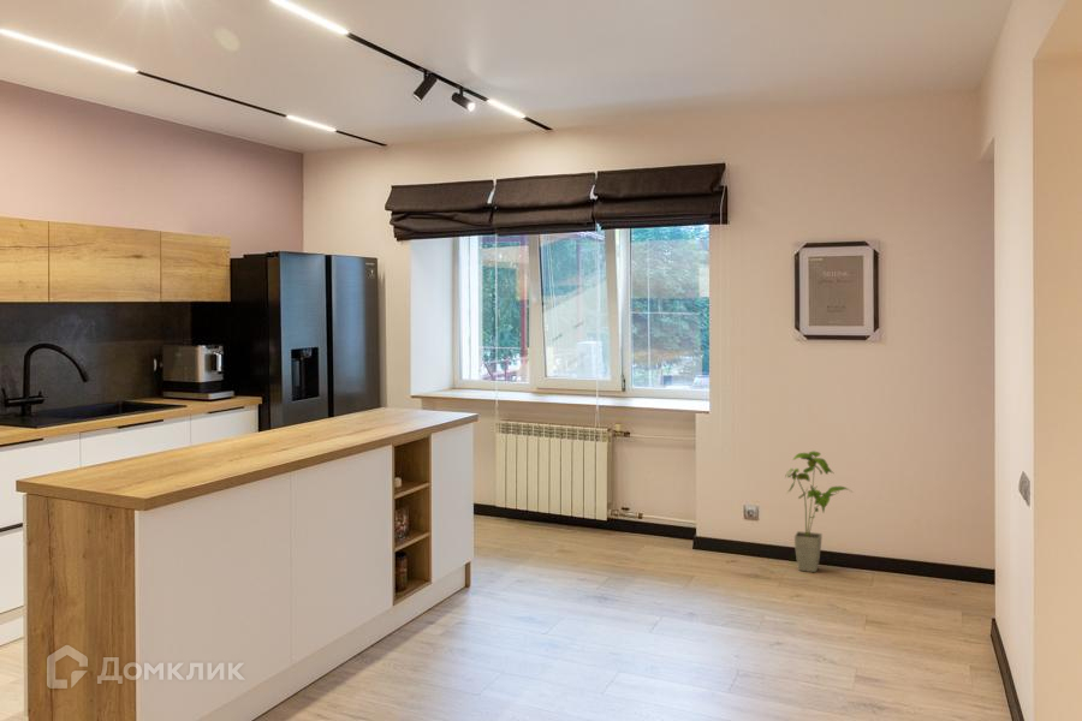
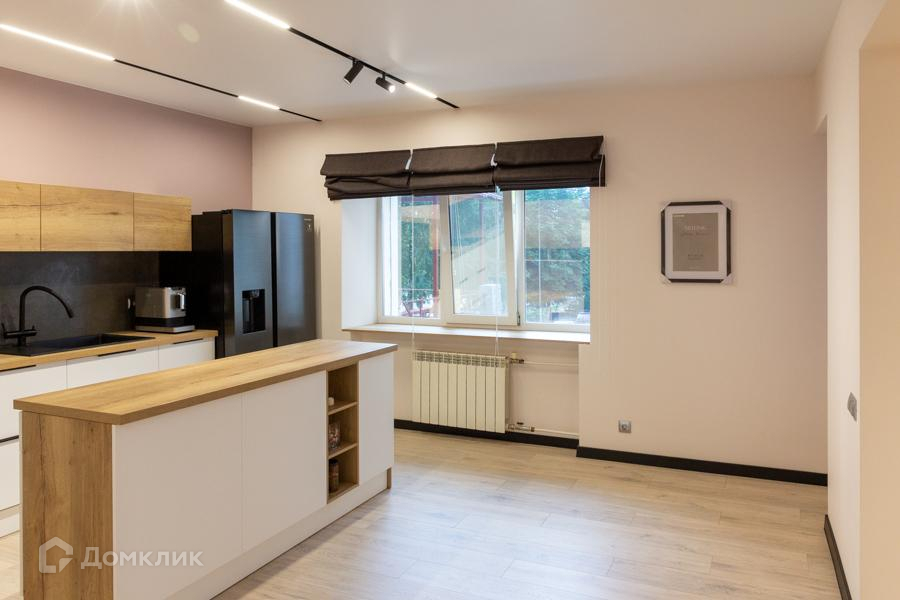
- house plant [784,449,852,573]
